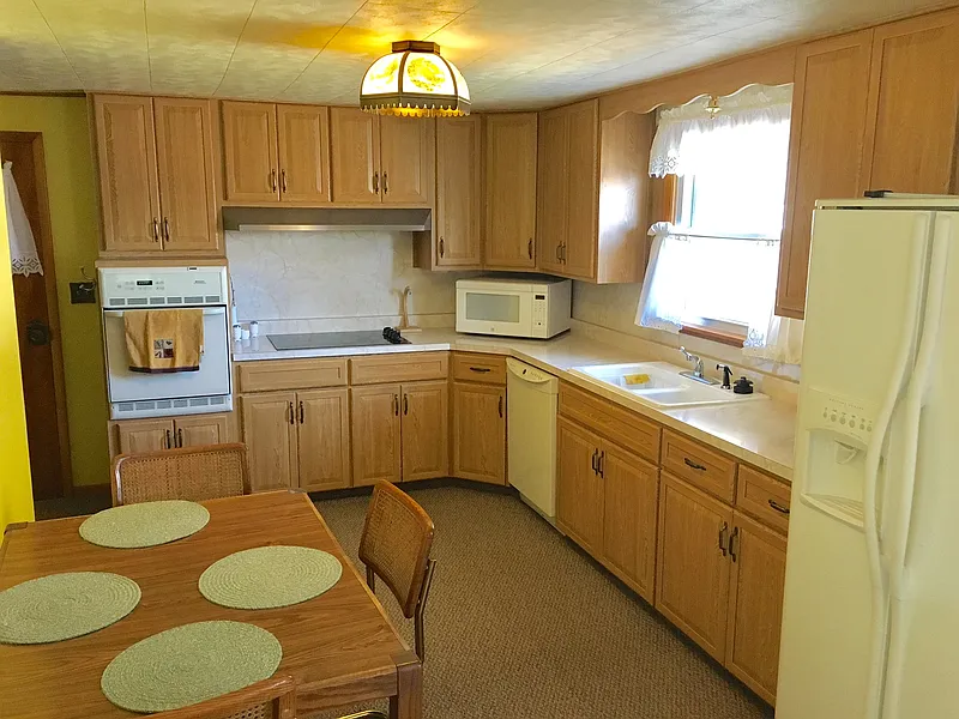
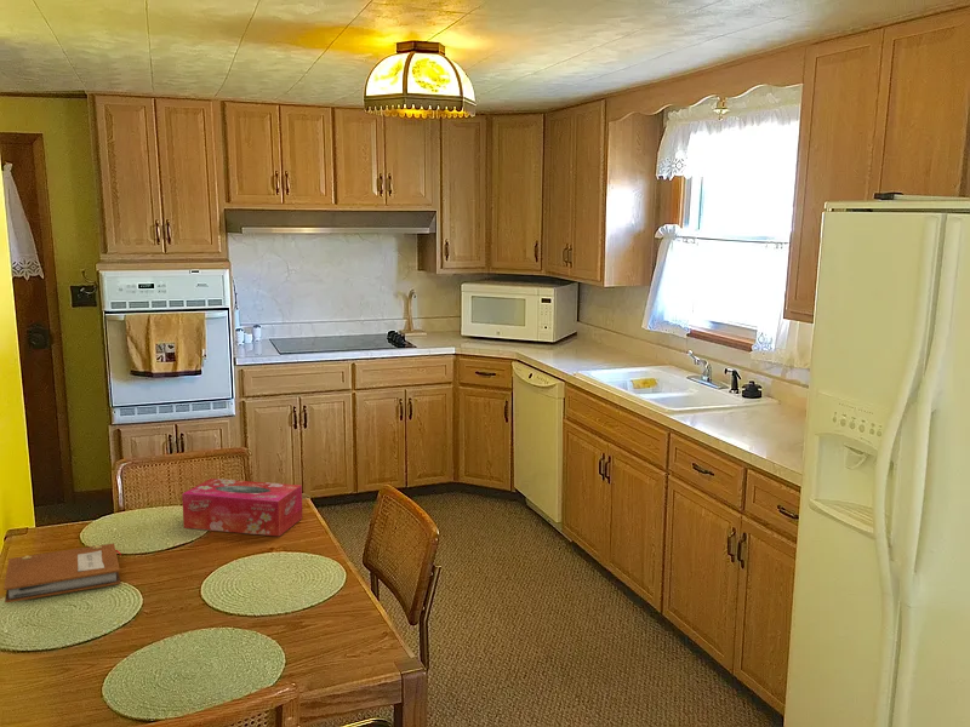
+ tissue box [181,477,303,537]
+ notebook [2,543,121,605]
